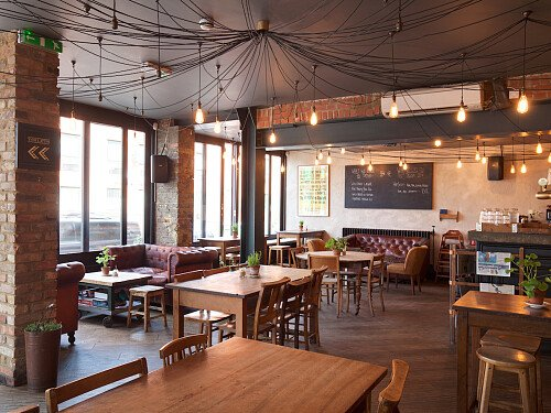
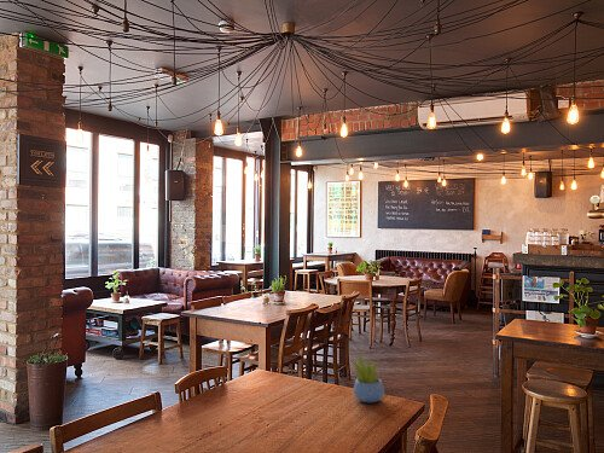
+ succulent plant [349,349,385,403]
